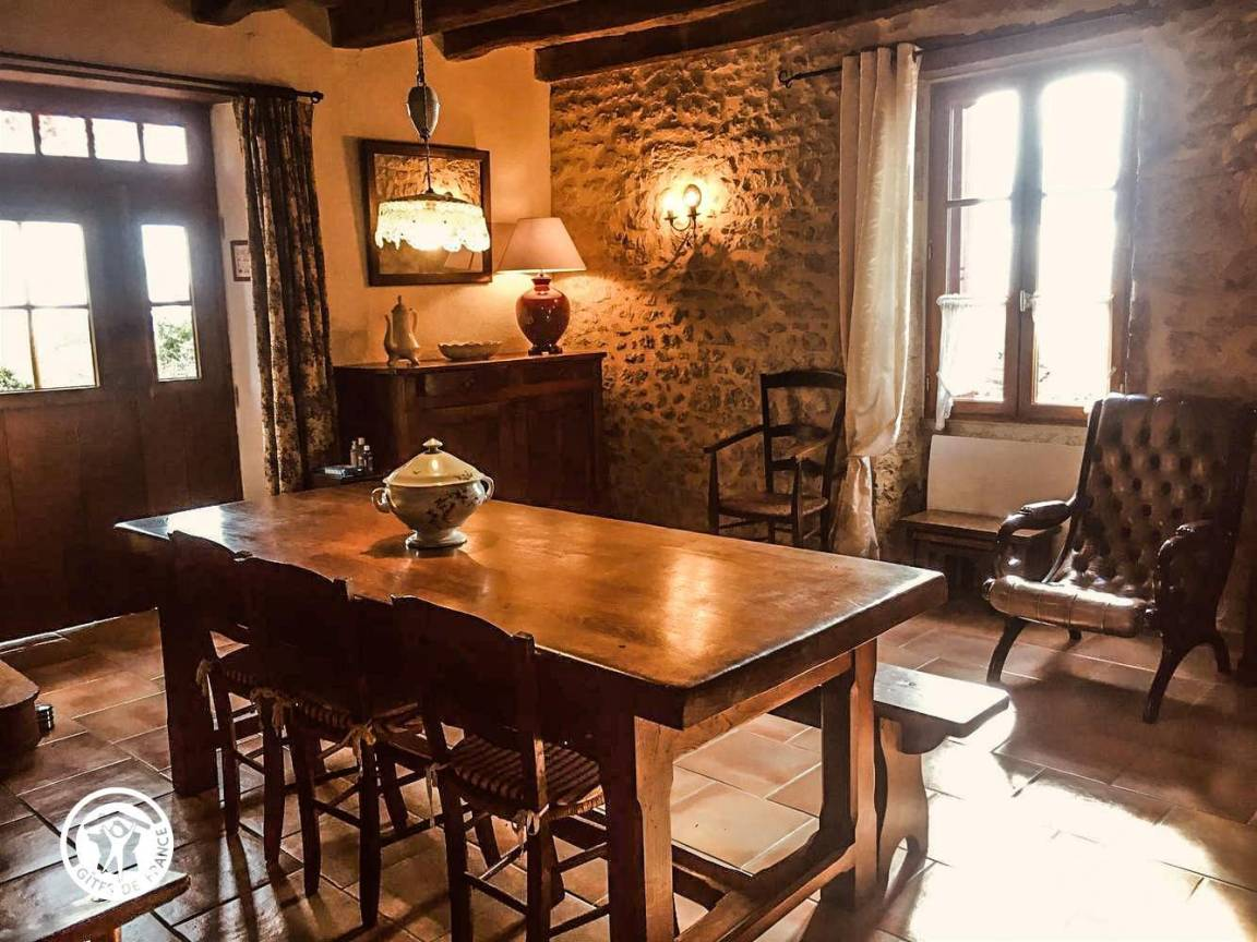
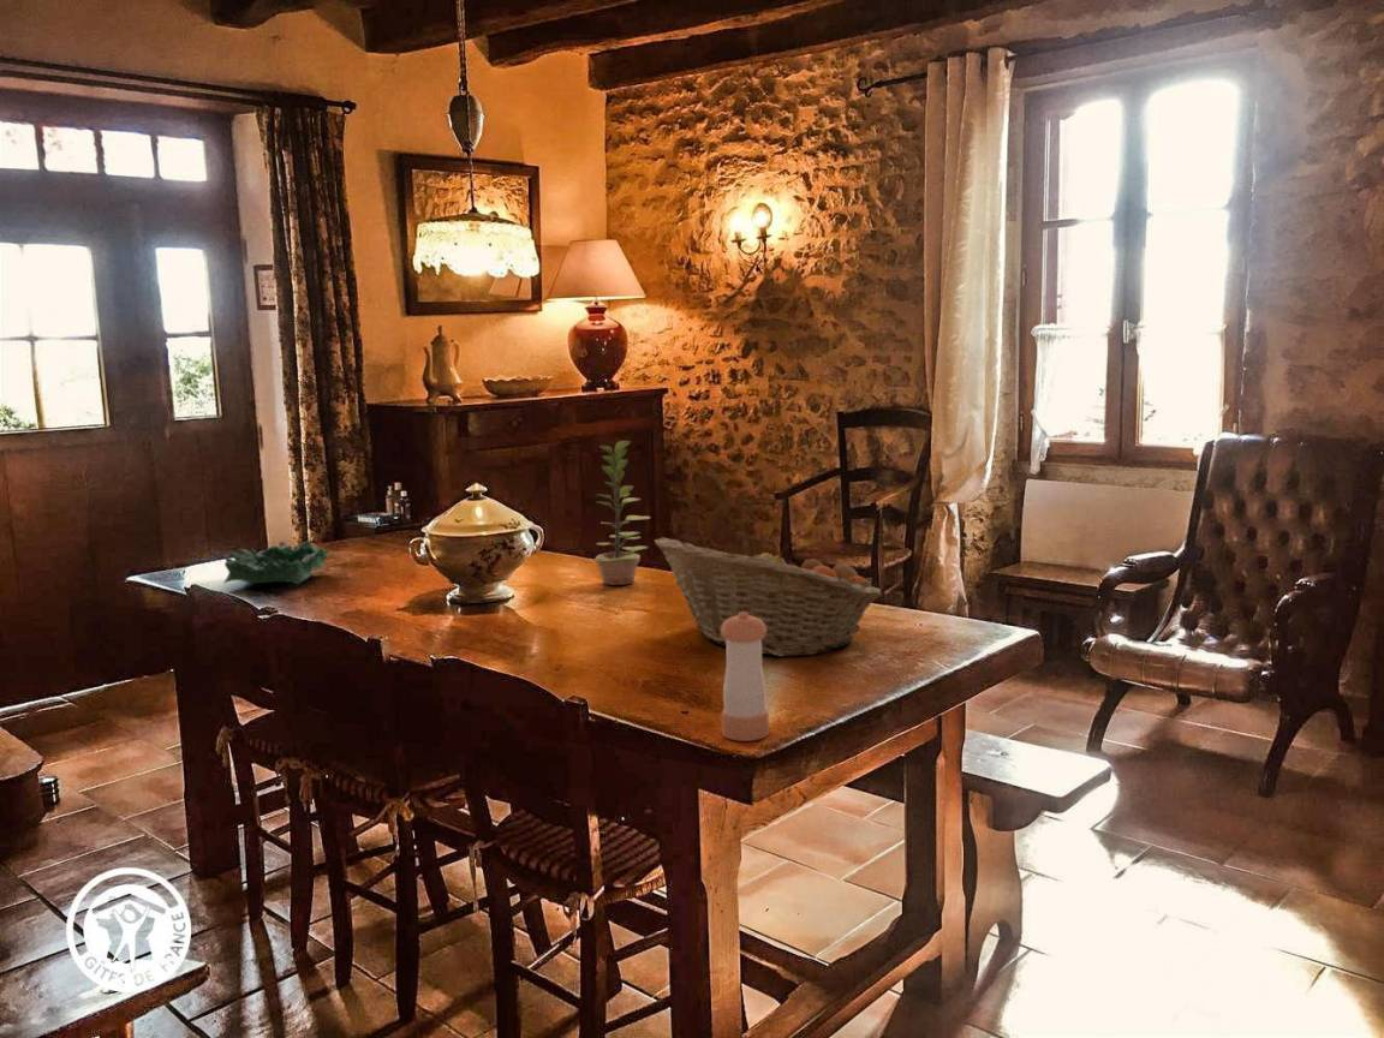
+ fruit basket [654,537,883,658]
+ plant [593,440,651,586]
+ pepper shaker [721,612,770,742]
+ decorative bowl [222,539,330,585]
